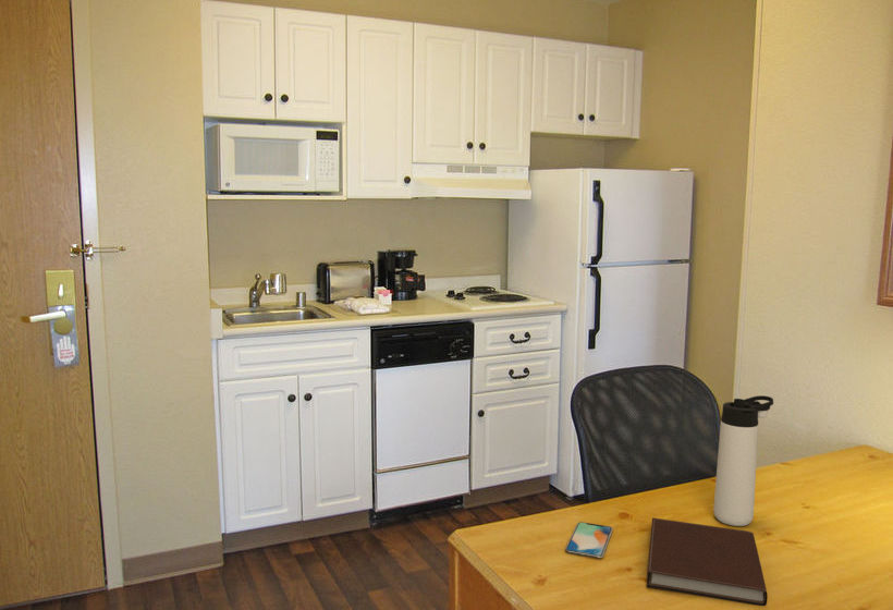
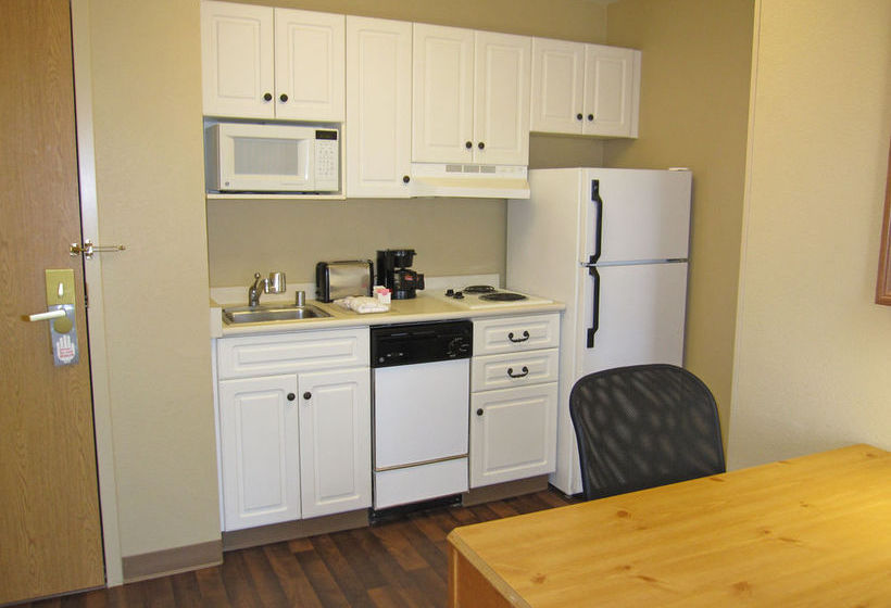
- smartphone [564,521,614,559]
- thermos bottle [712,394,774,527]
- notebook [646,516,769,607]
